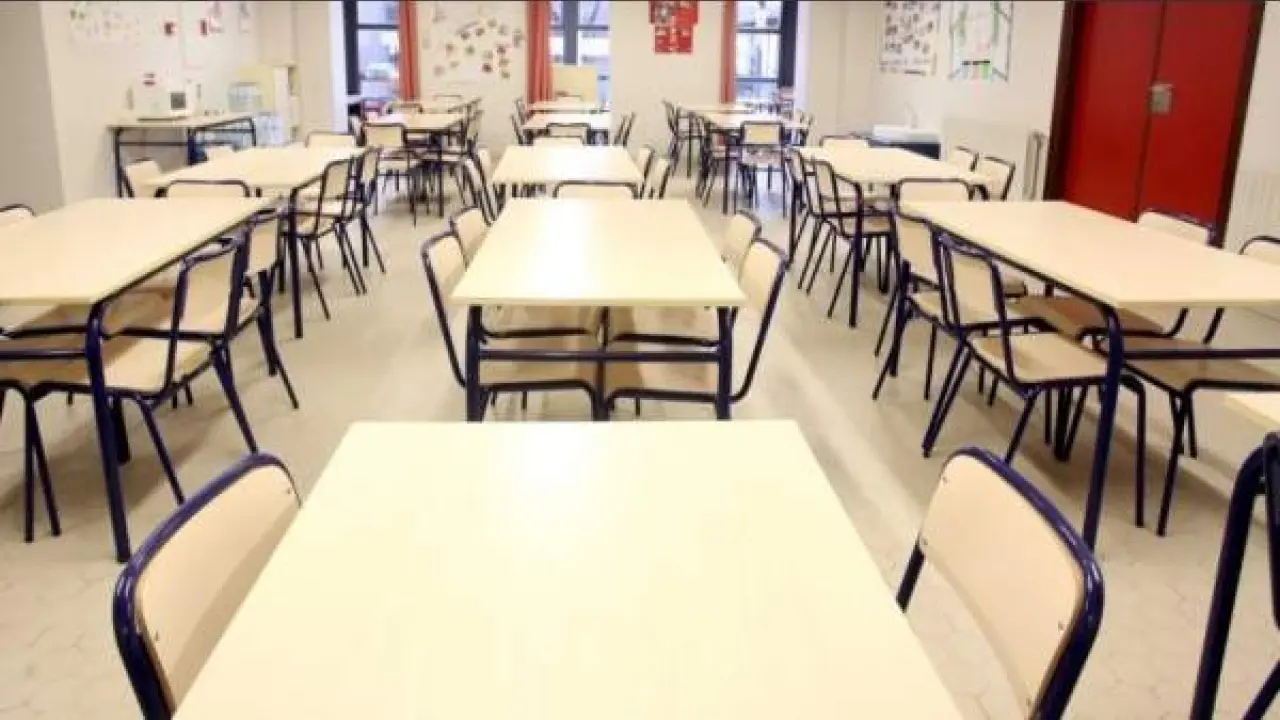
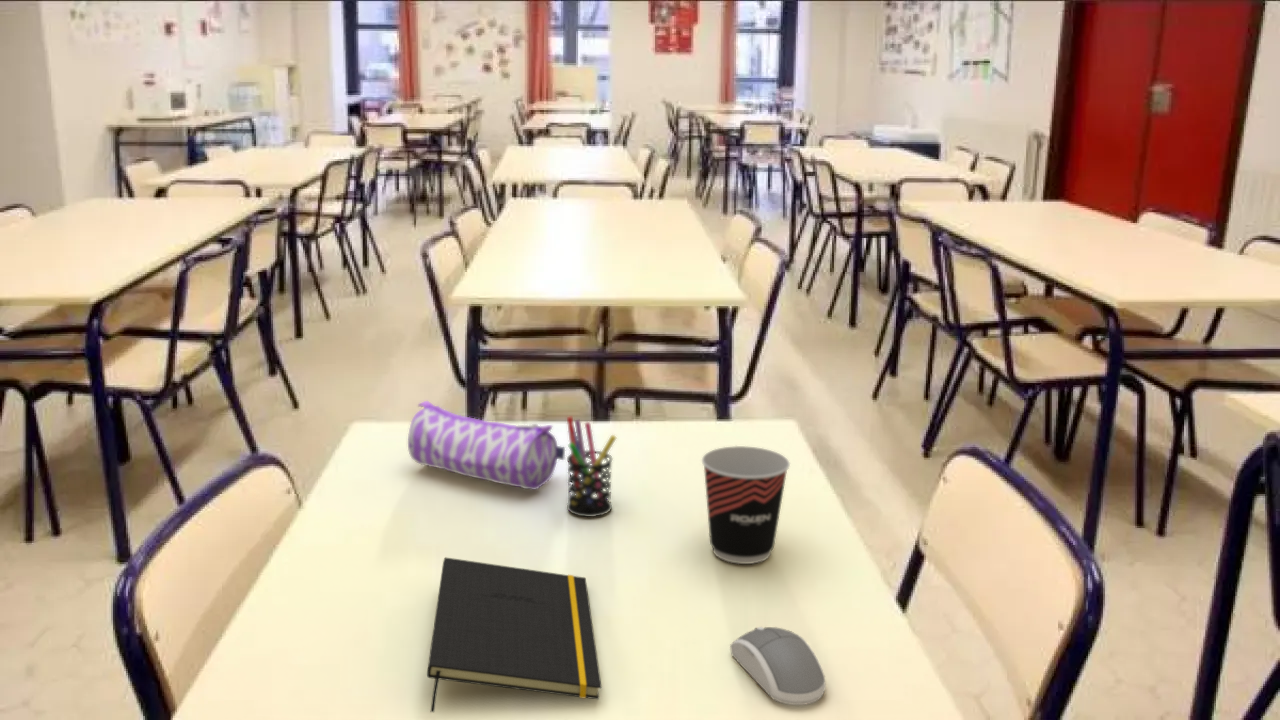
+ pen holder [566,416,617,518]
+ notepad [426,557,603,713]
+ computer mouse [729,626,827,706]
+ pencil case [407,400,566,491]
+ cup [701,445,791,565]
